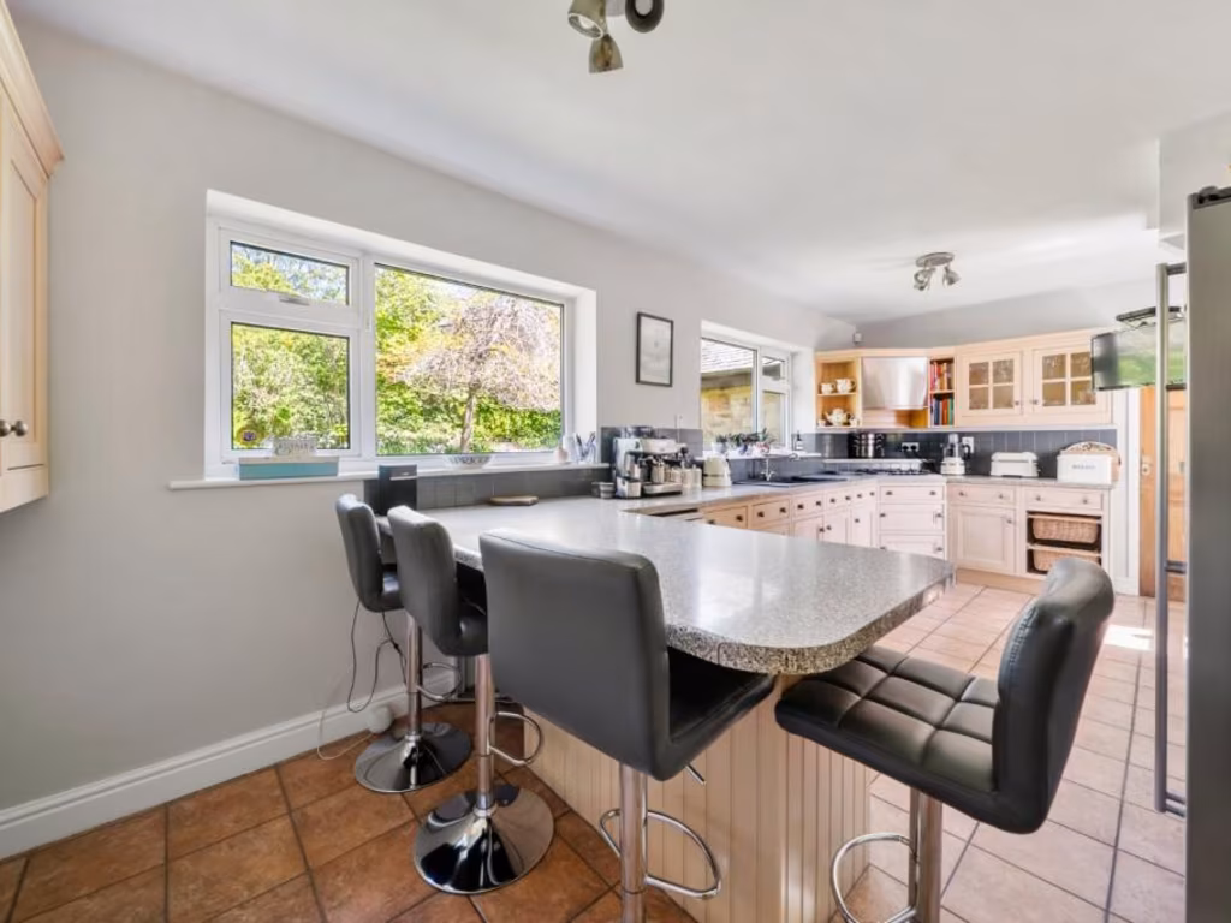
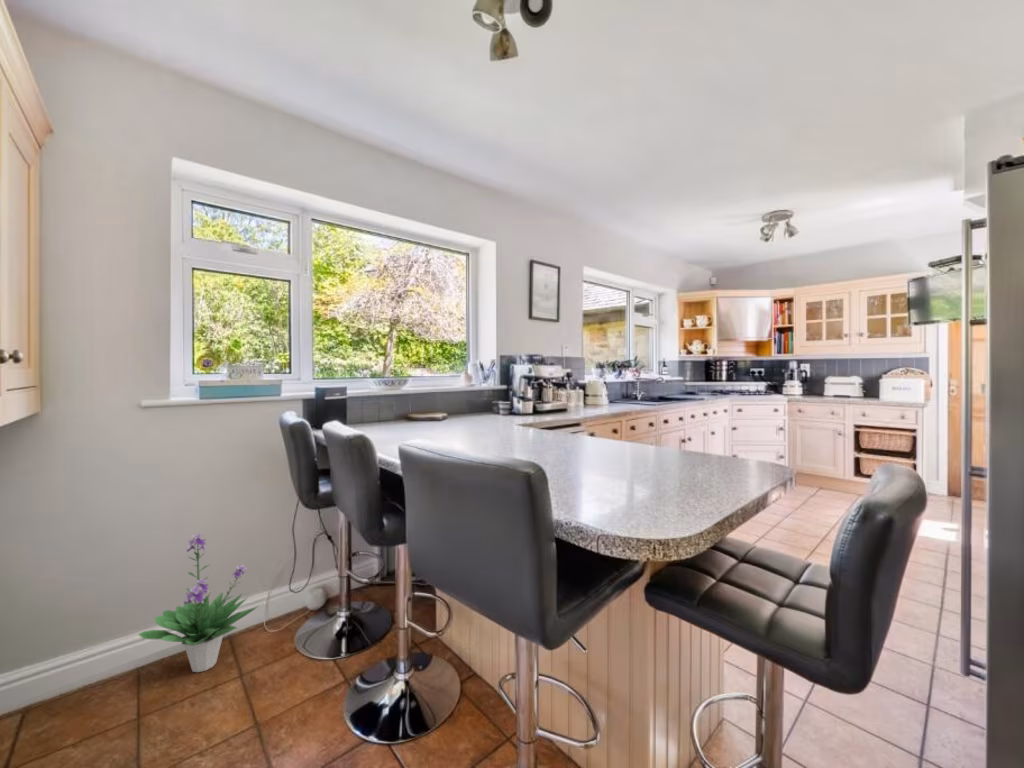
+ potted plant [137,532,261,673]
